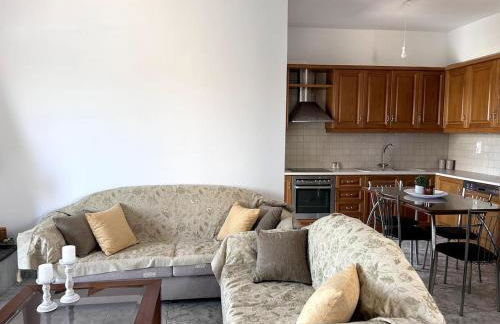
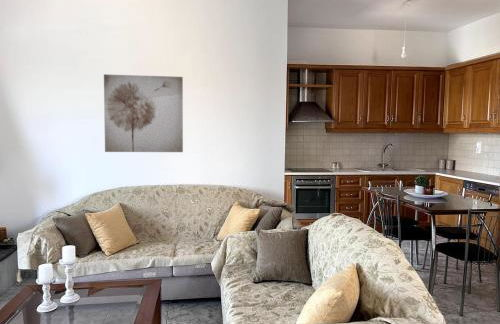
+ wall art [103,73,184,153]
